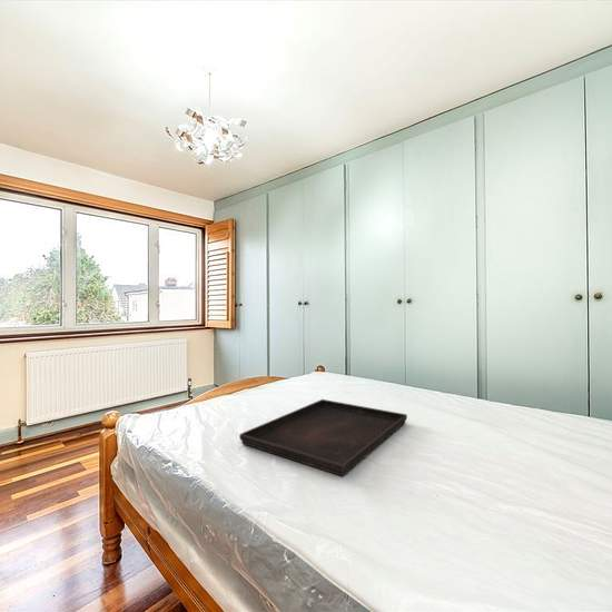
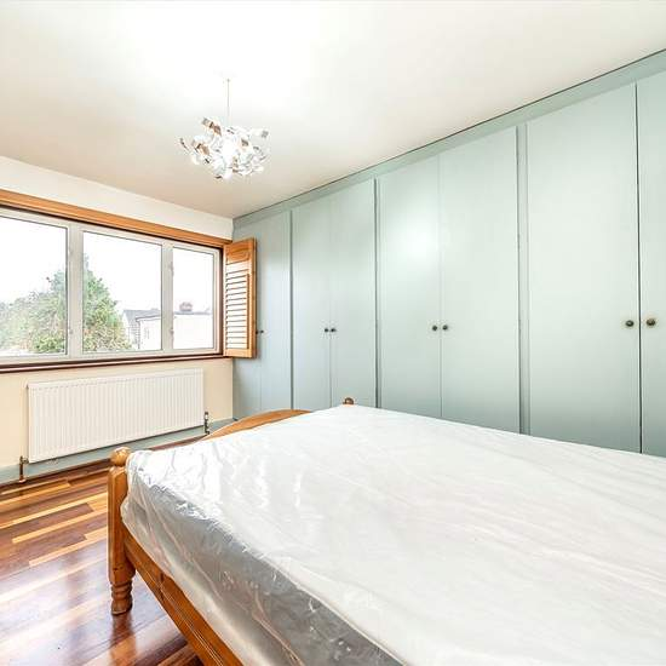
- serving tray [238,398,408,477]
